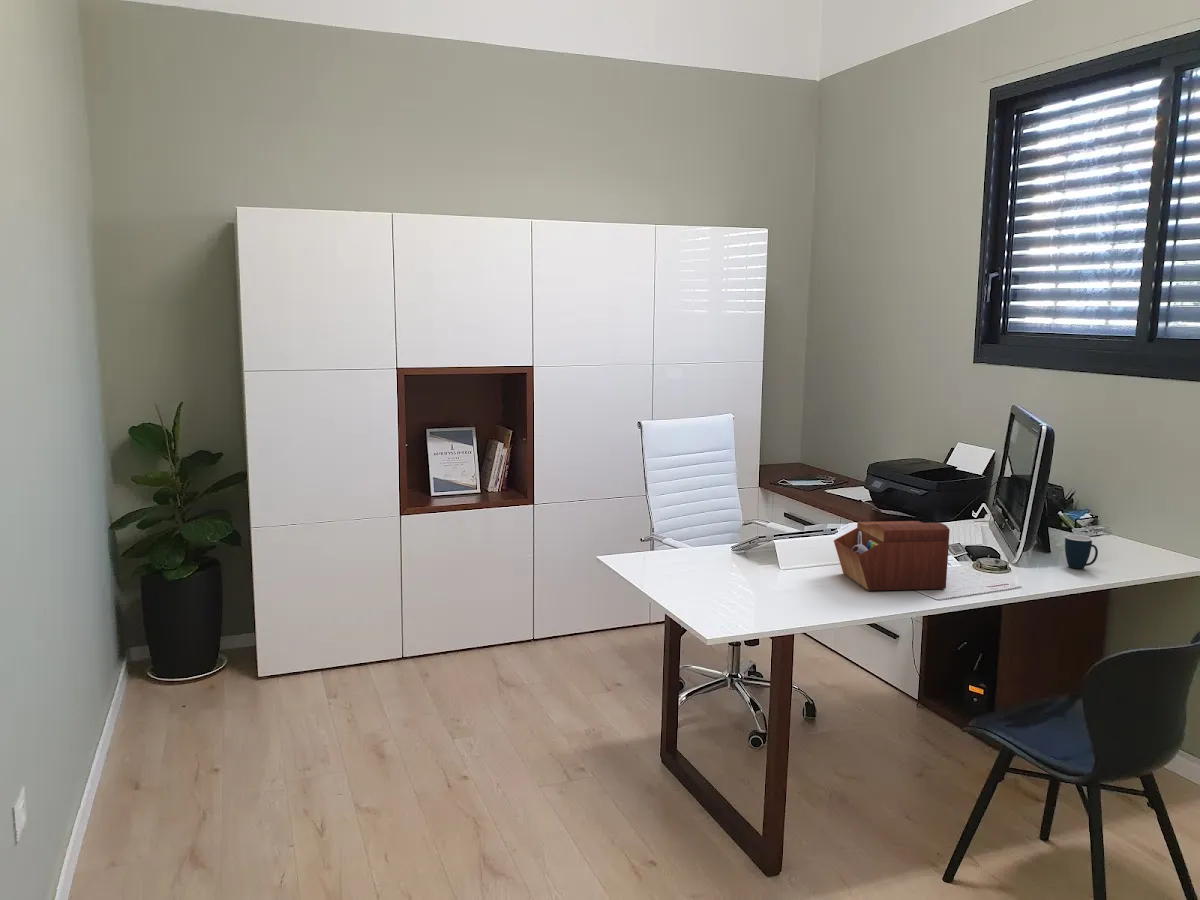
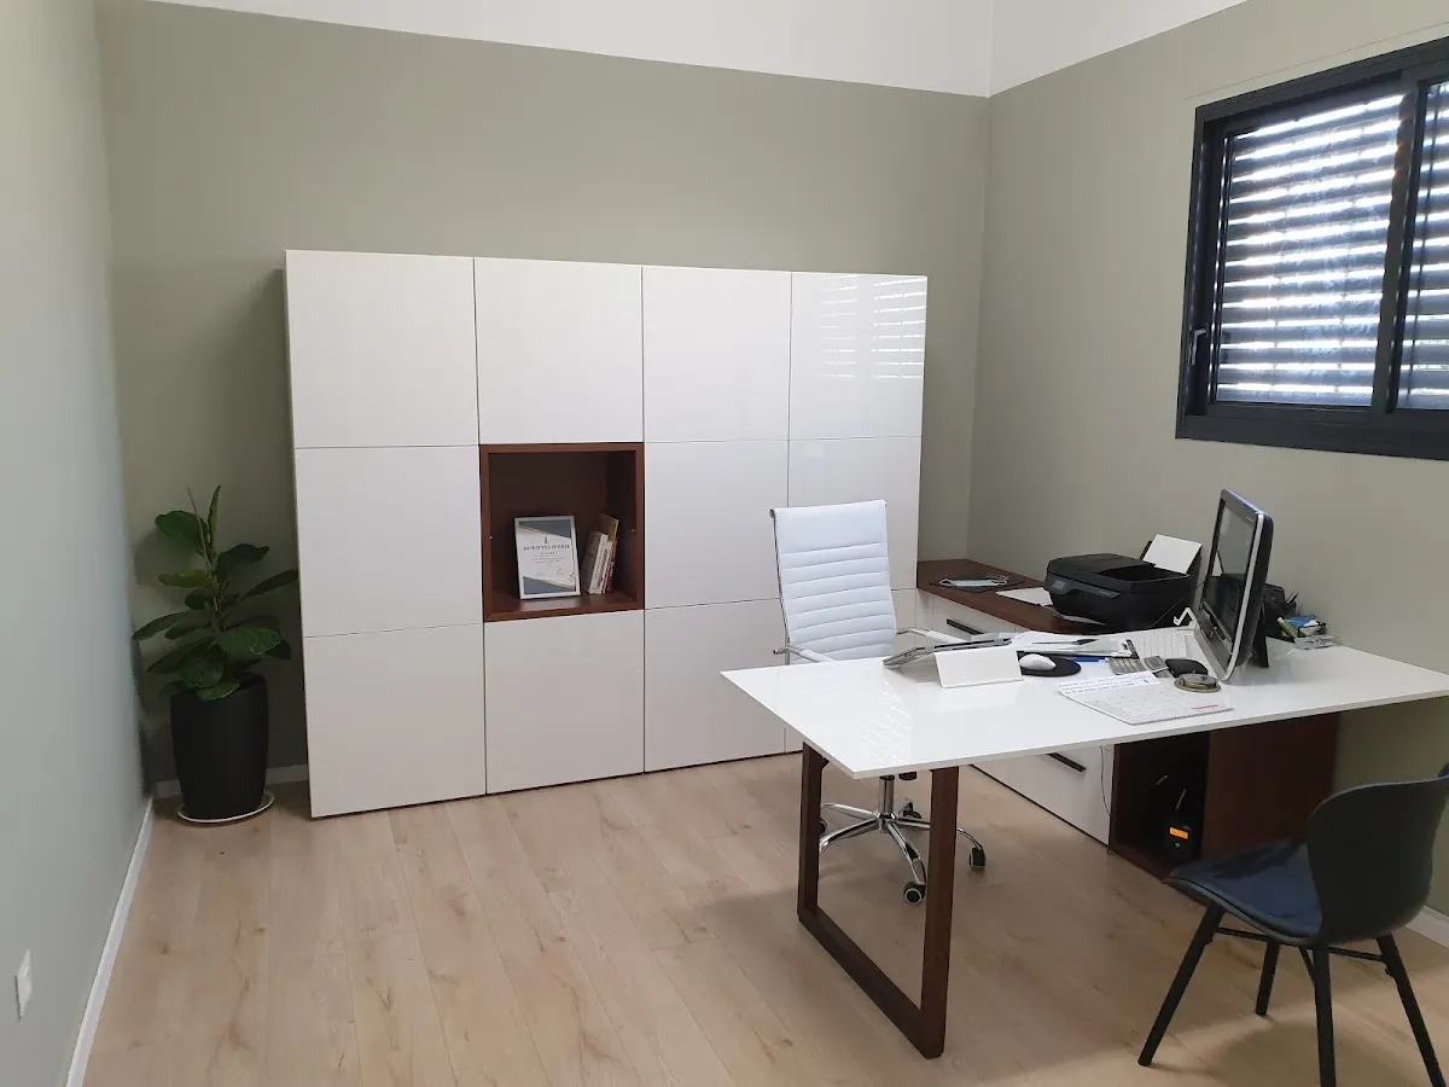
- mug [1064,534,1099,570]
- sewing box [833,520,951,592]
